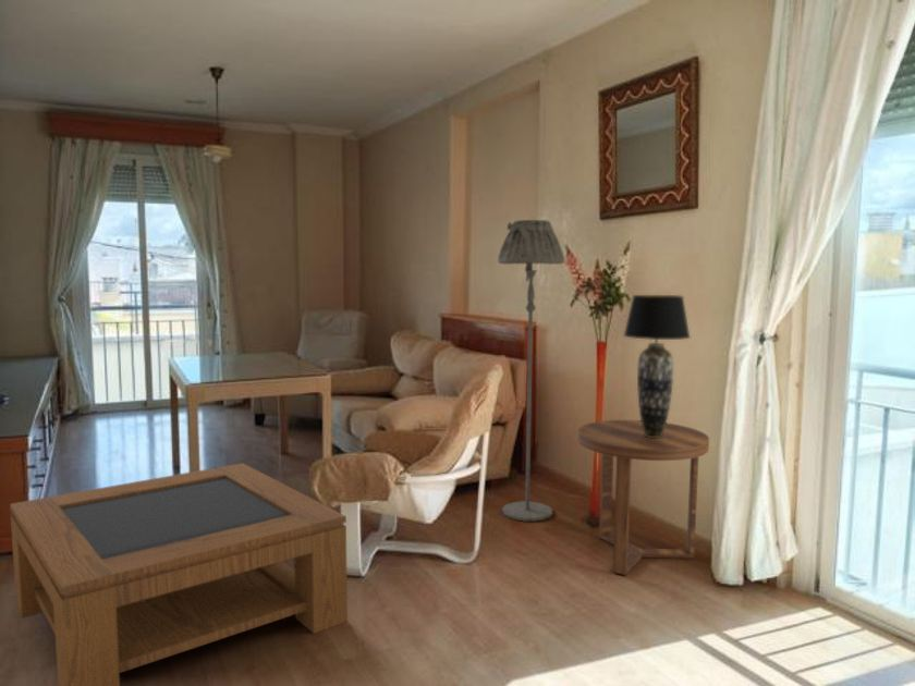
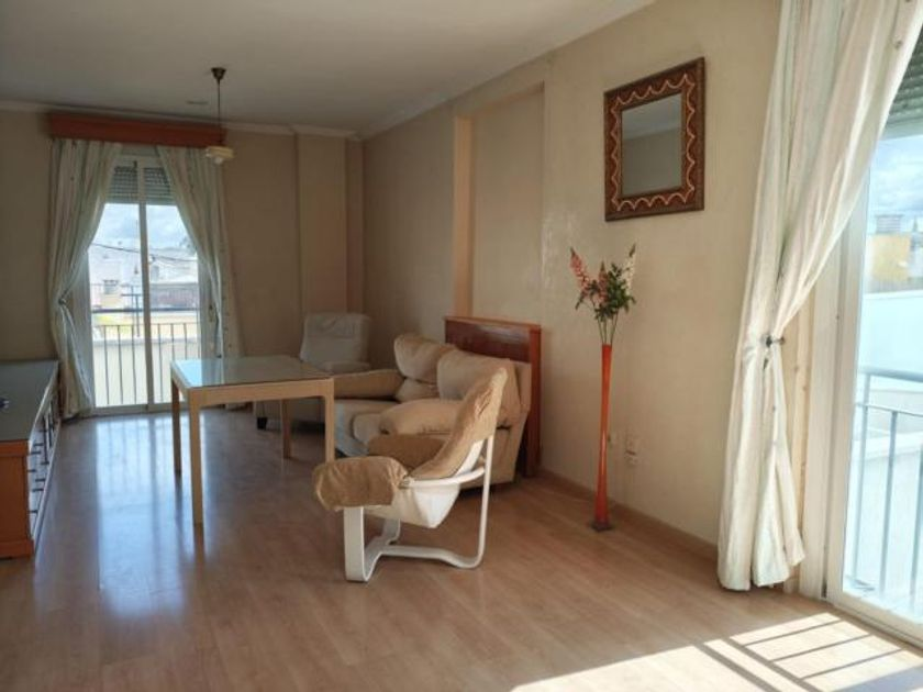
- table lamp [623,294,692,438]
- floor lamp [497,219,566,522]
- coffee table [9,462,349,686]
- side table [577,419,710,576]
